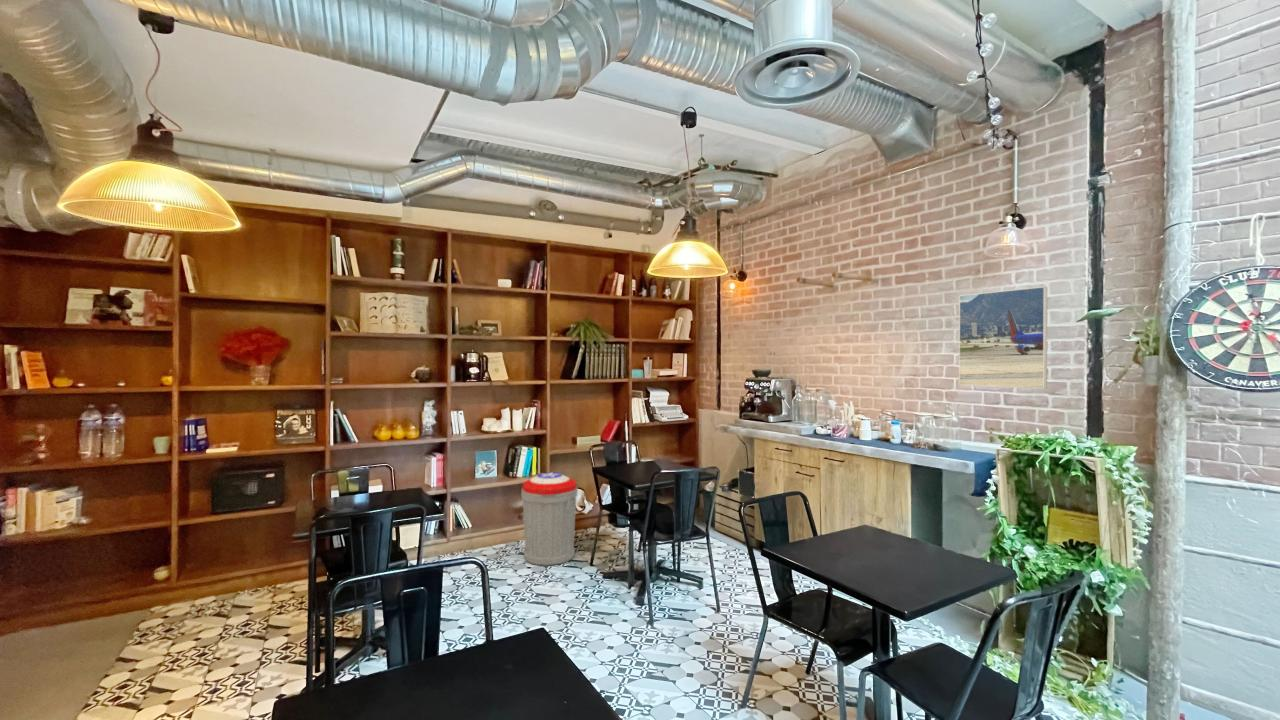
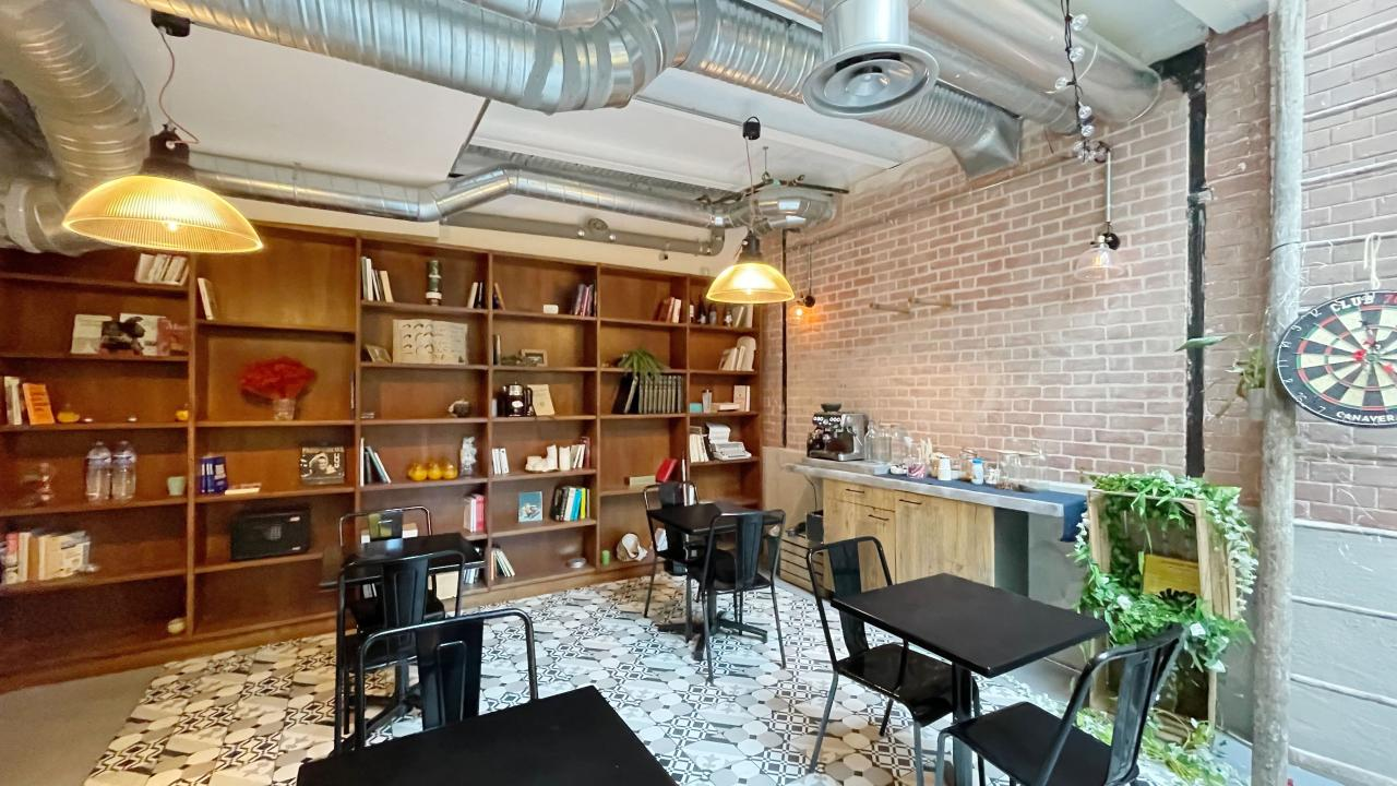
- trash can [520,471,579,567]
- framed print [958,286,1048,390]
